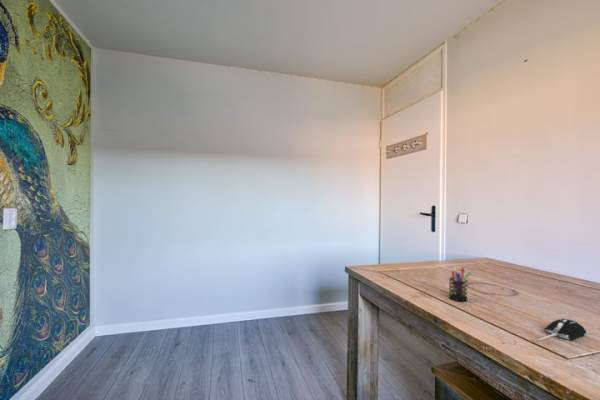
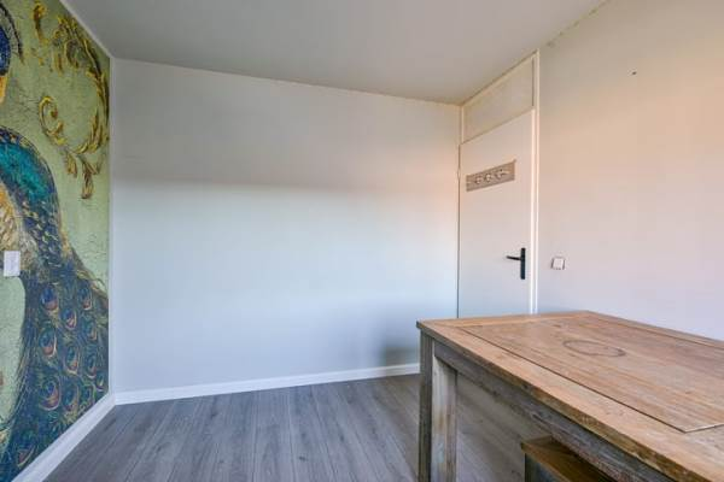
- computer mouse [537,318,588,341]
- pen holder [448,266,473,303]
